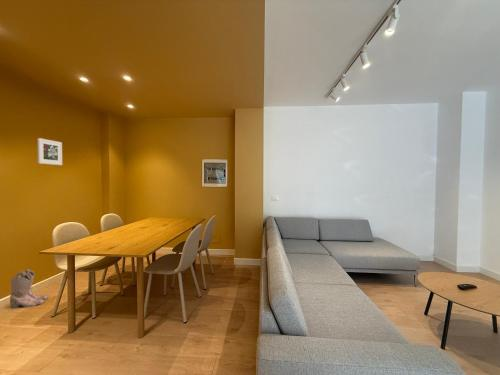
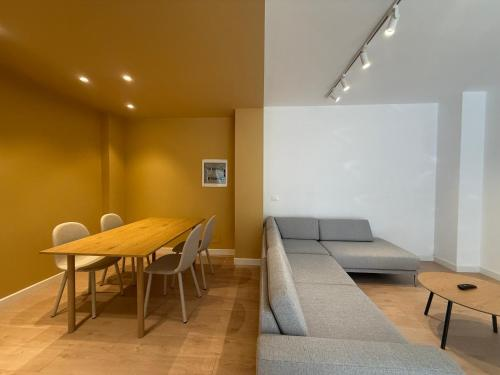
- boots [9,269,49,309]
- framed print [36,137,63,166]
